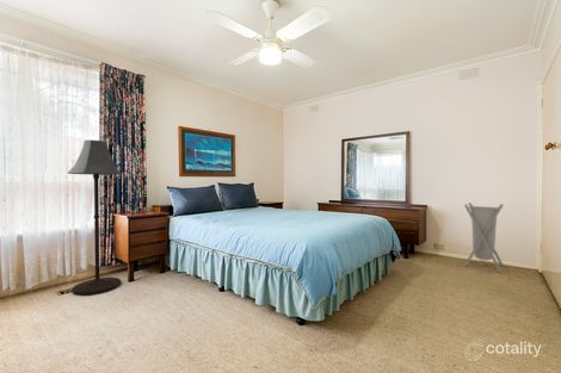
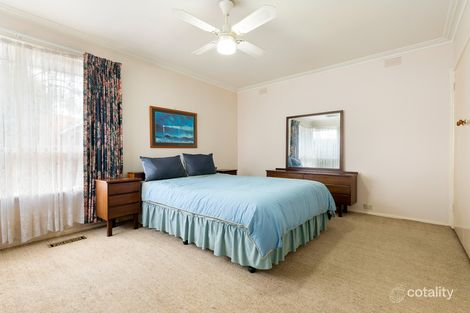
- floor lamp [67,139,123,297]
- laundry hamper [463,201,505,273]
